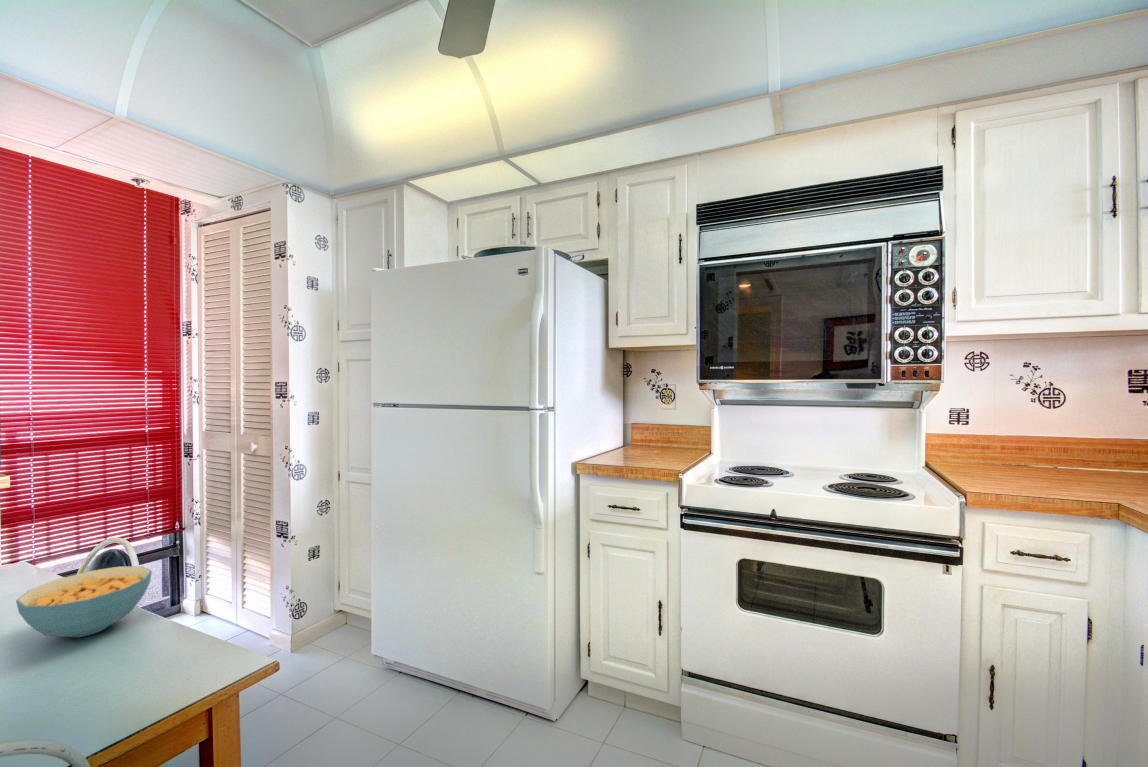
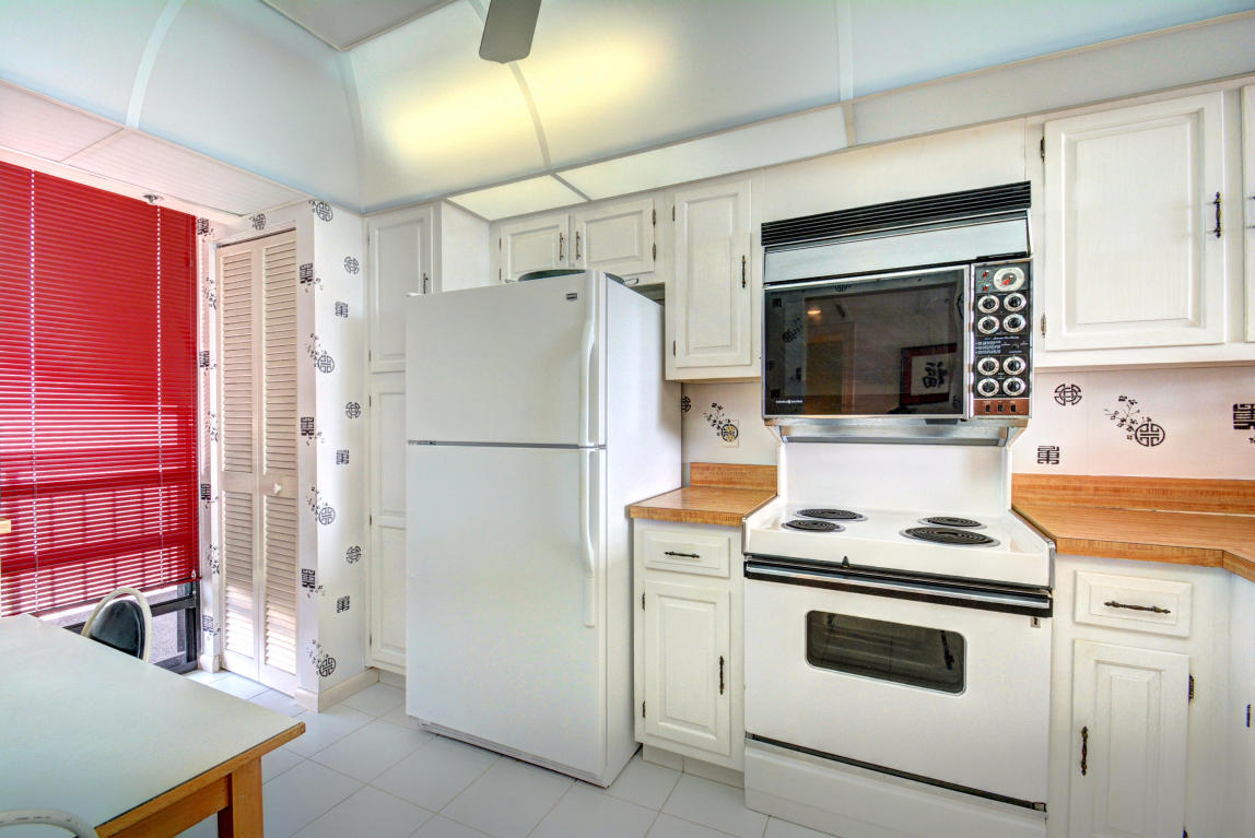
- cereal bowl [15,565,153,638]
